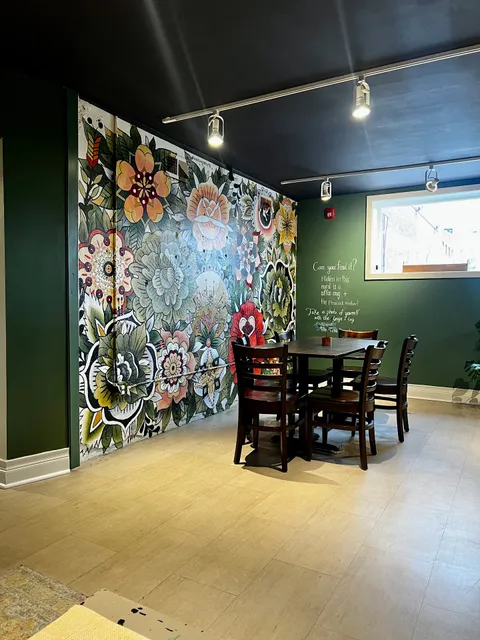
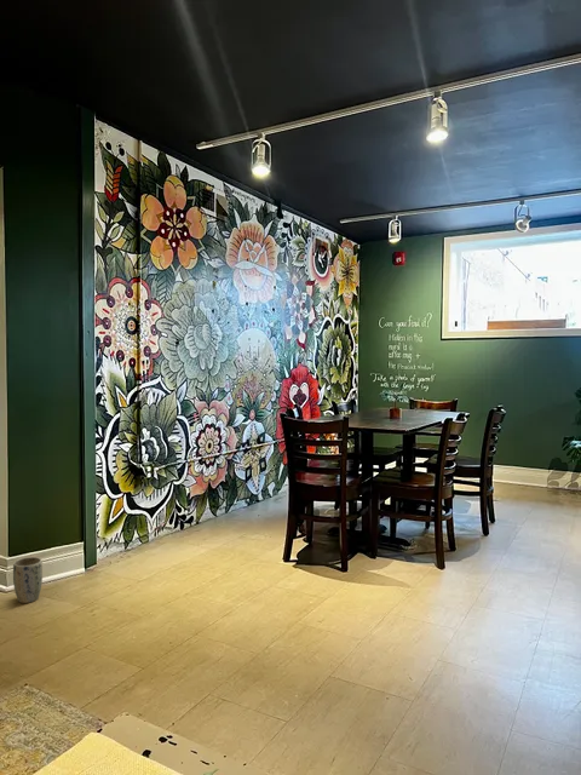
+ plant pot [12,556,44,604]
